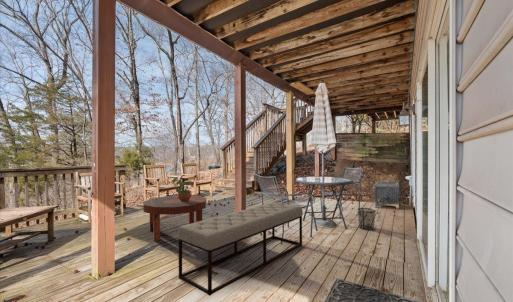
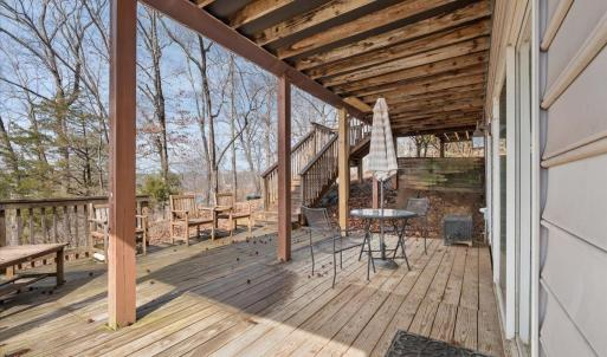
- waste bin [356,207,377,231]
- coffee table [142,195,207,242]
- potted plant [171,176,194,201]
- bench [177,202,304,297]
